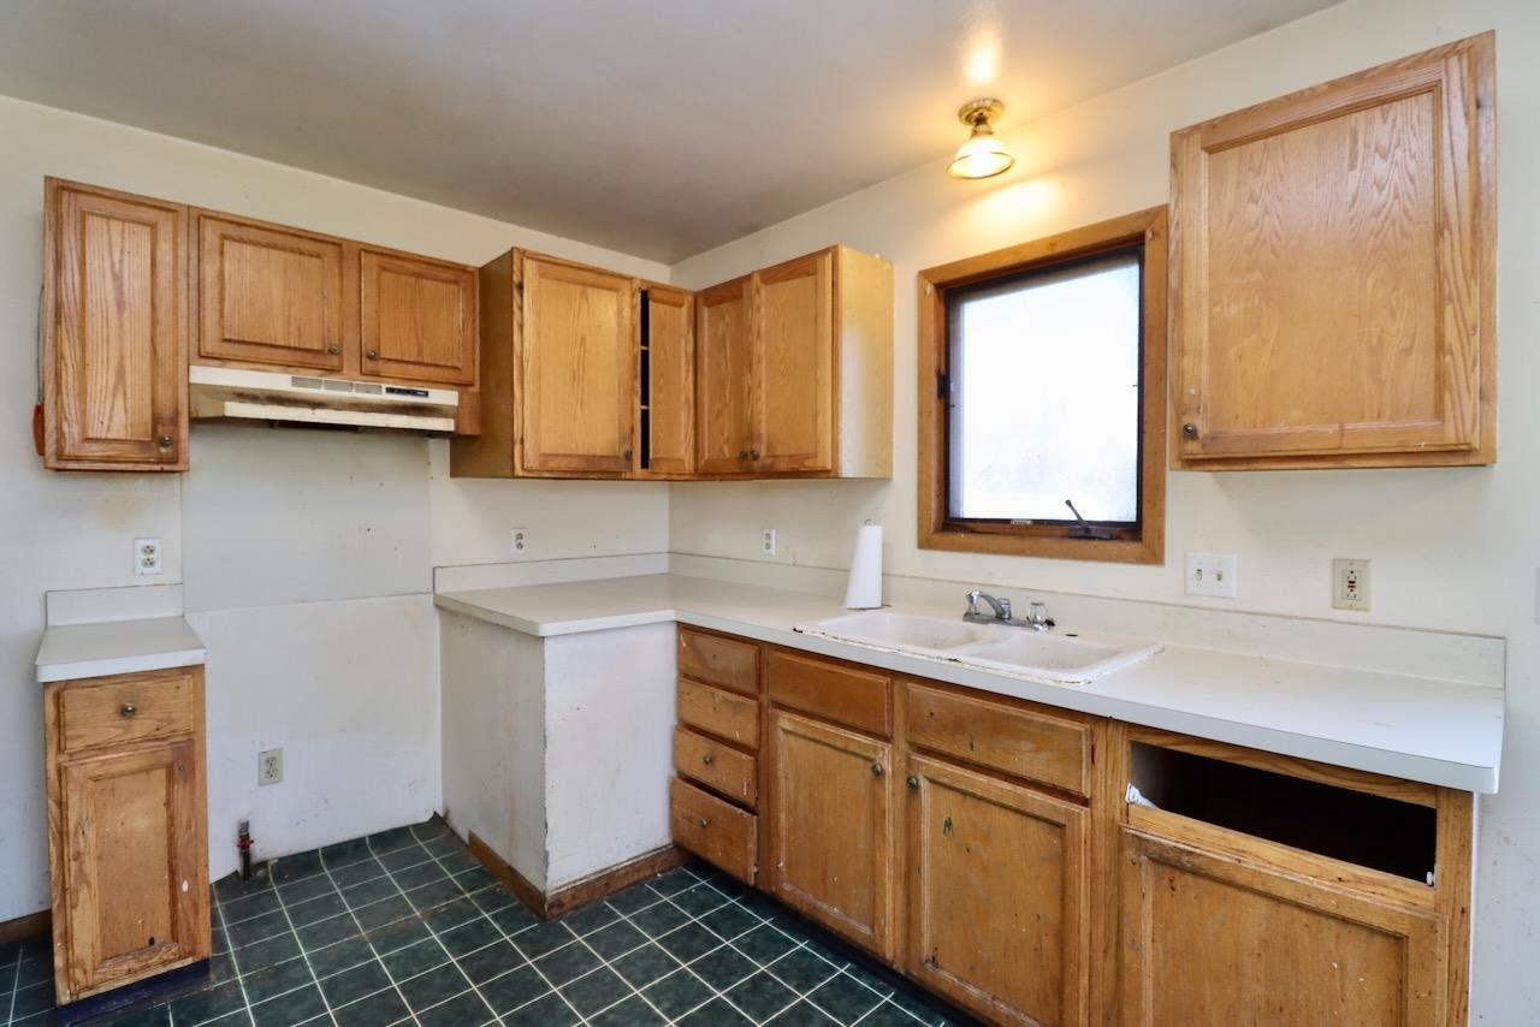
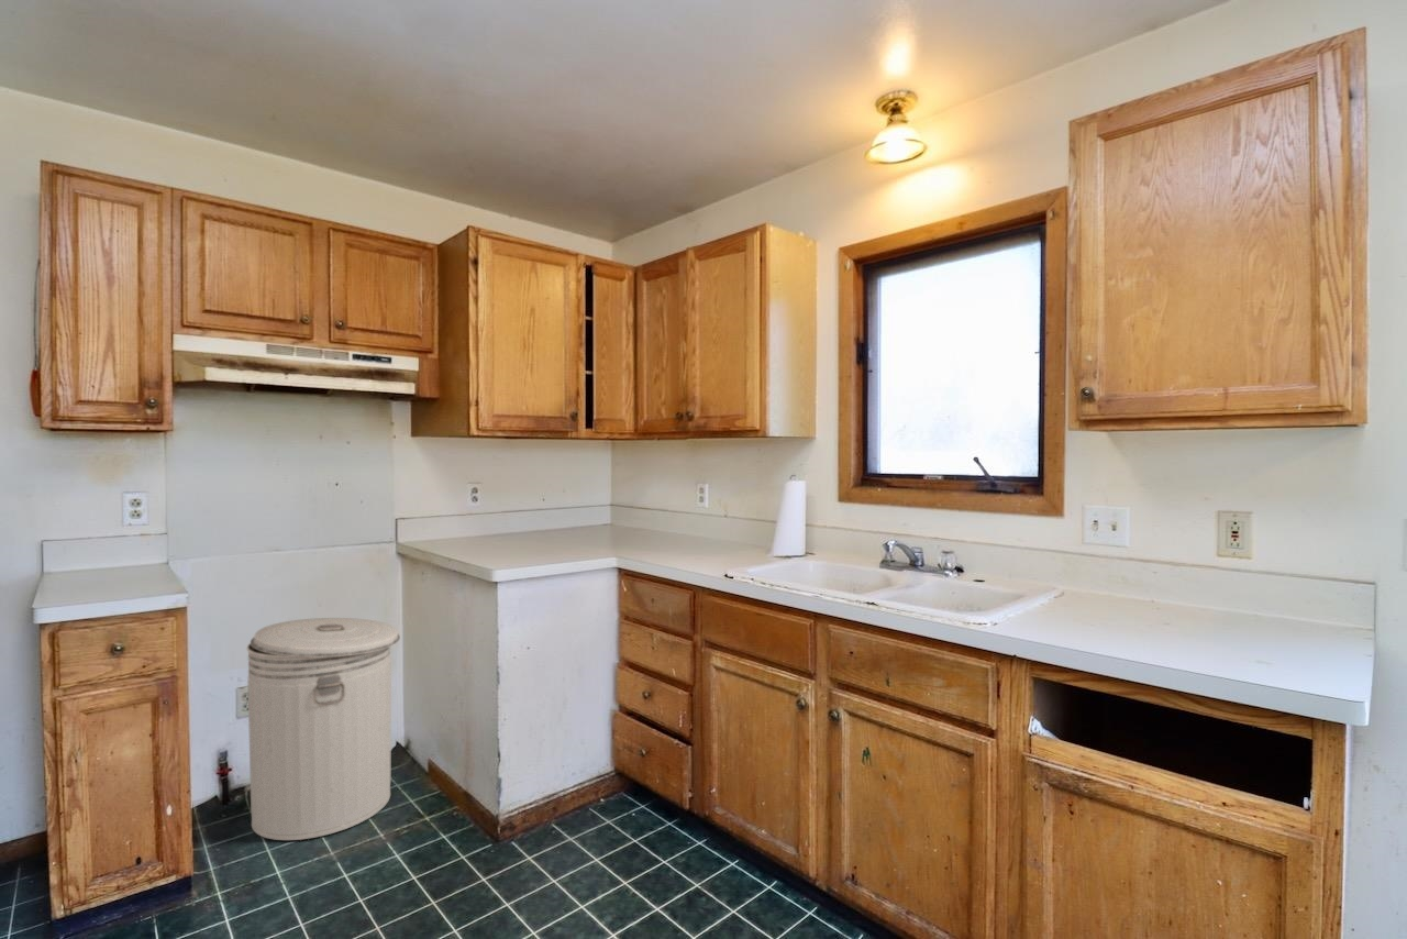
+ can [245,617,401,841]
